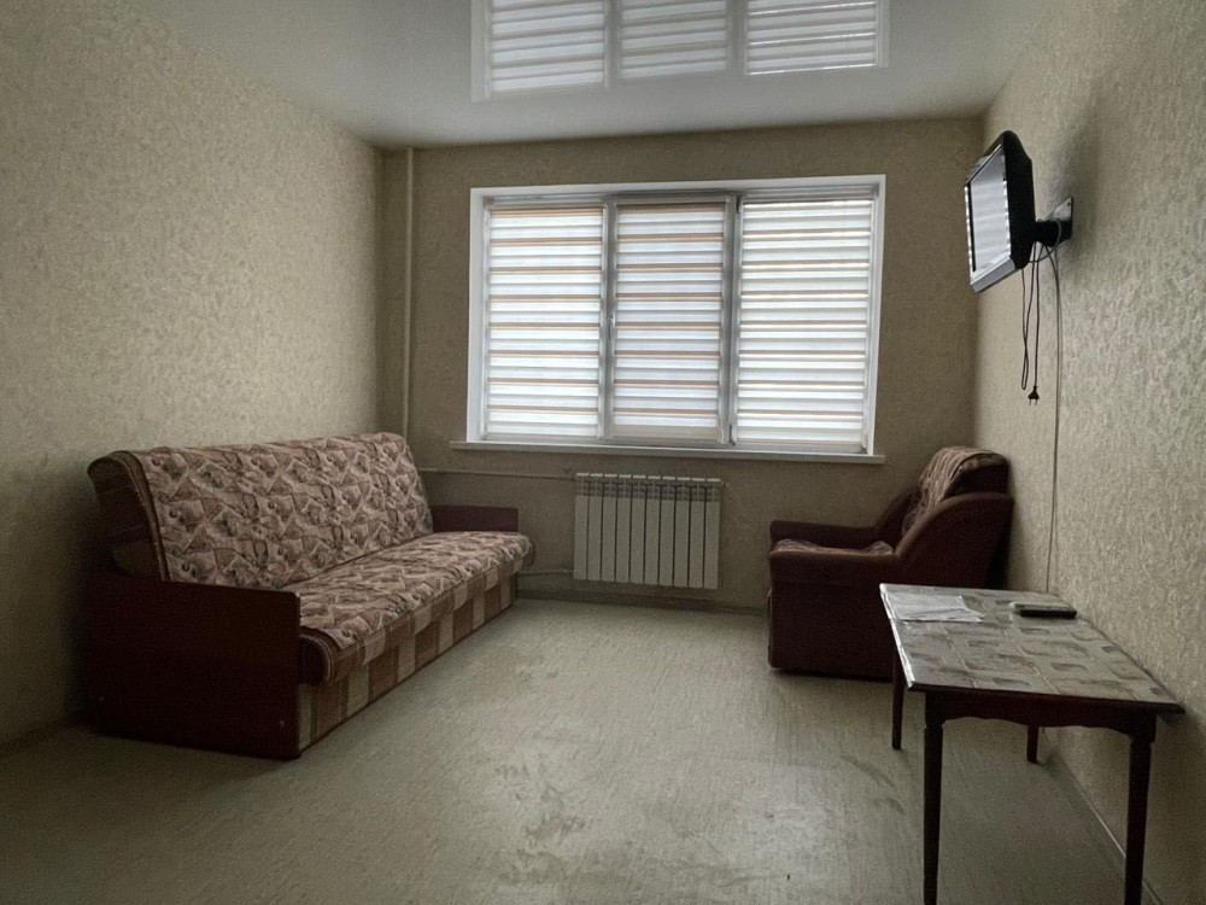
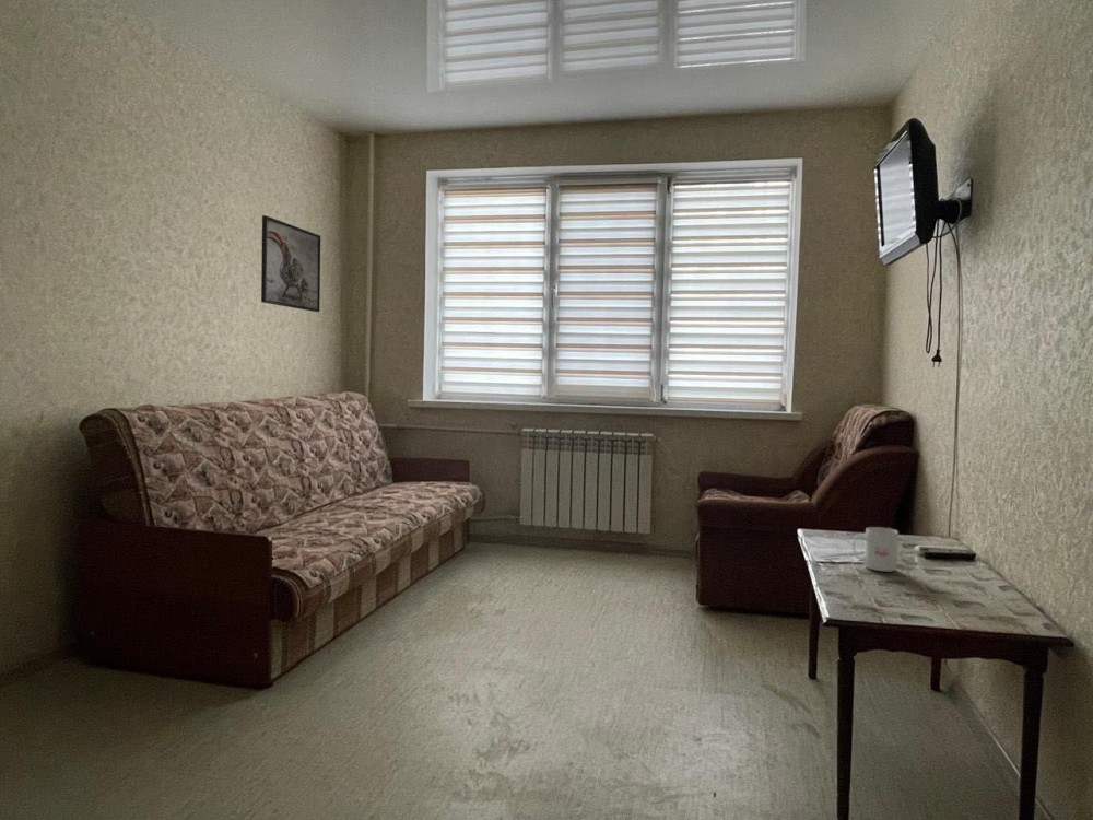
+ mug [851,526,900,573]
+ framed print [260,214,321,313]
